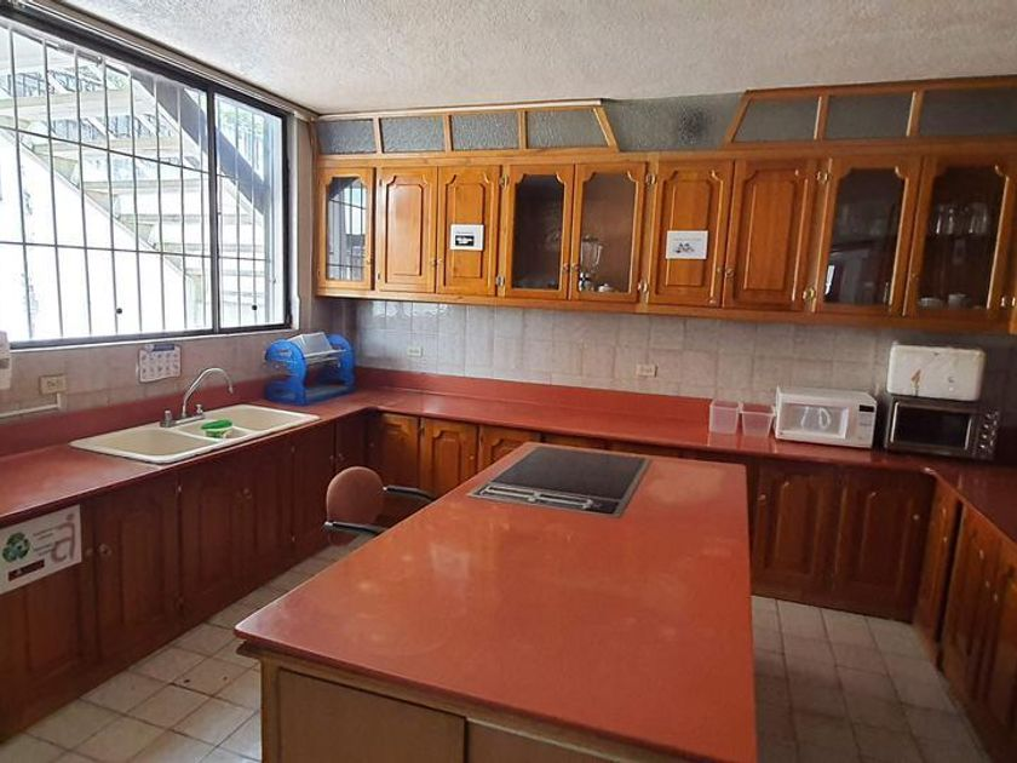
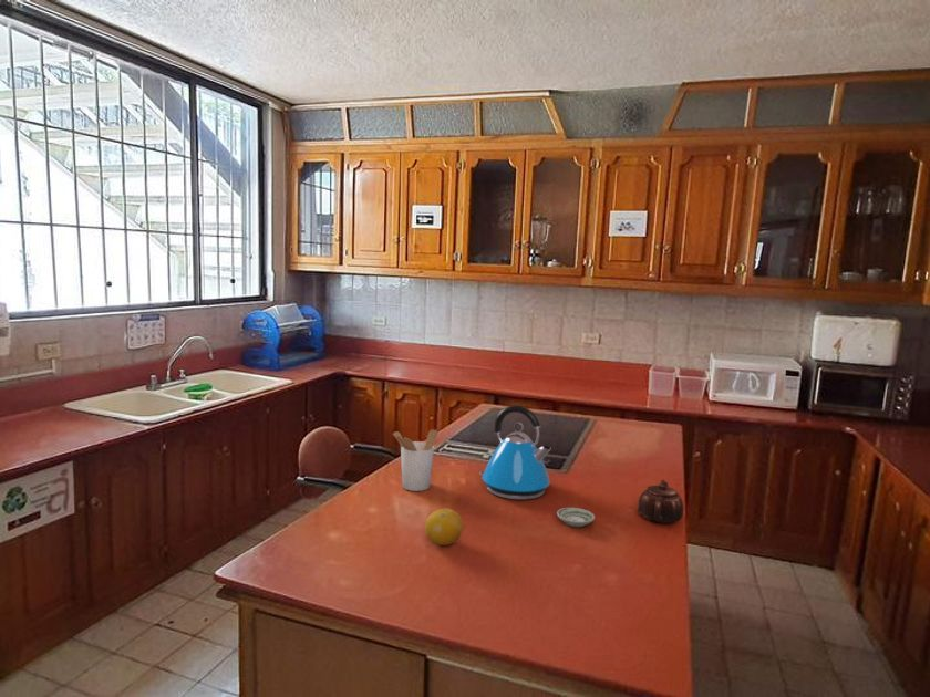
+ kettle [479,404,552,501]
+ saucer [556,507,596,528]
+ utensil holder [392,428,440,492]
+ fruit [424,508,464,547]
+ teapot [637,478,684,524]
